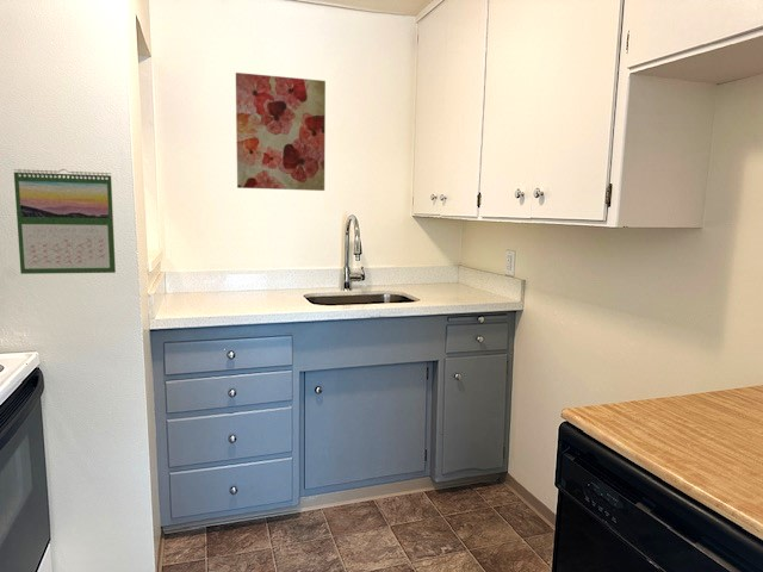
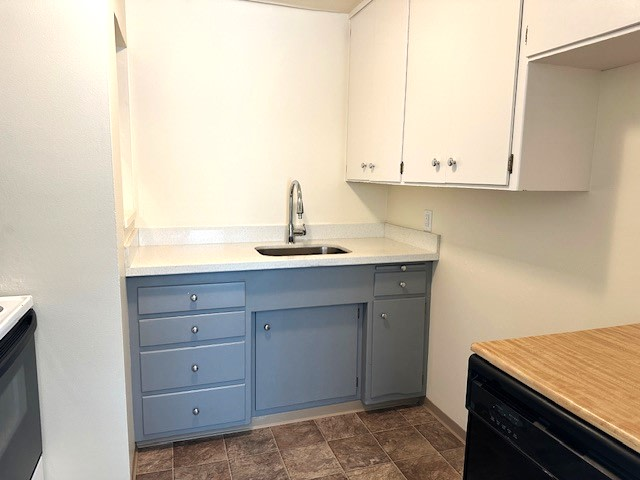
- calendar [13,168,117,275]
- wall art [235,72,327,192]
